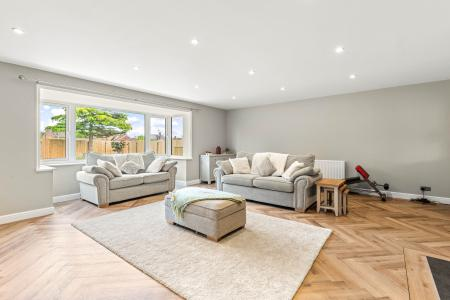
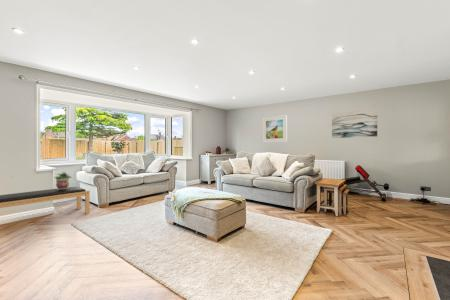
+ bench [0,186,91,215]
+ potted plant [54,171,73,190]
+ wall art [331,108,378,139]
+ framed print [262,114,288,144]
